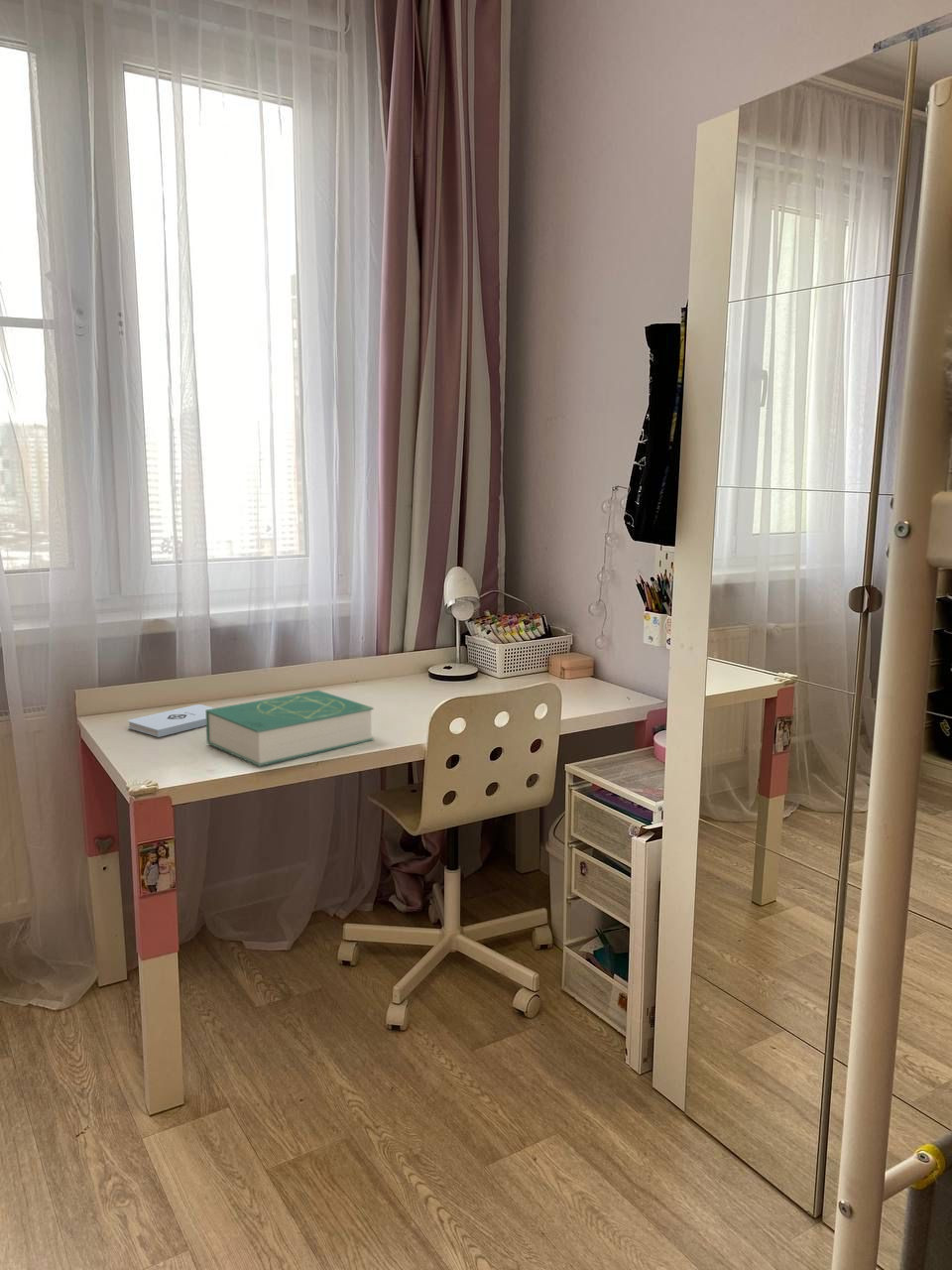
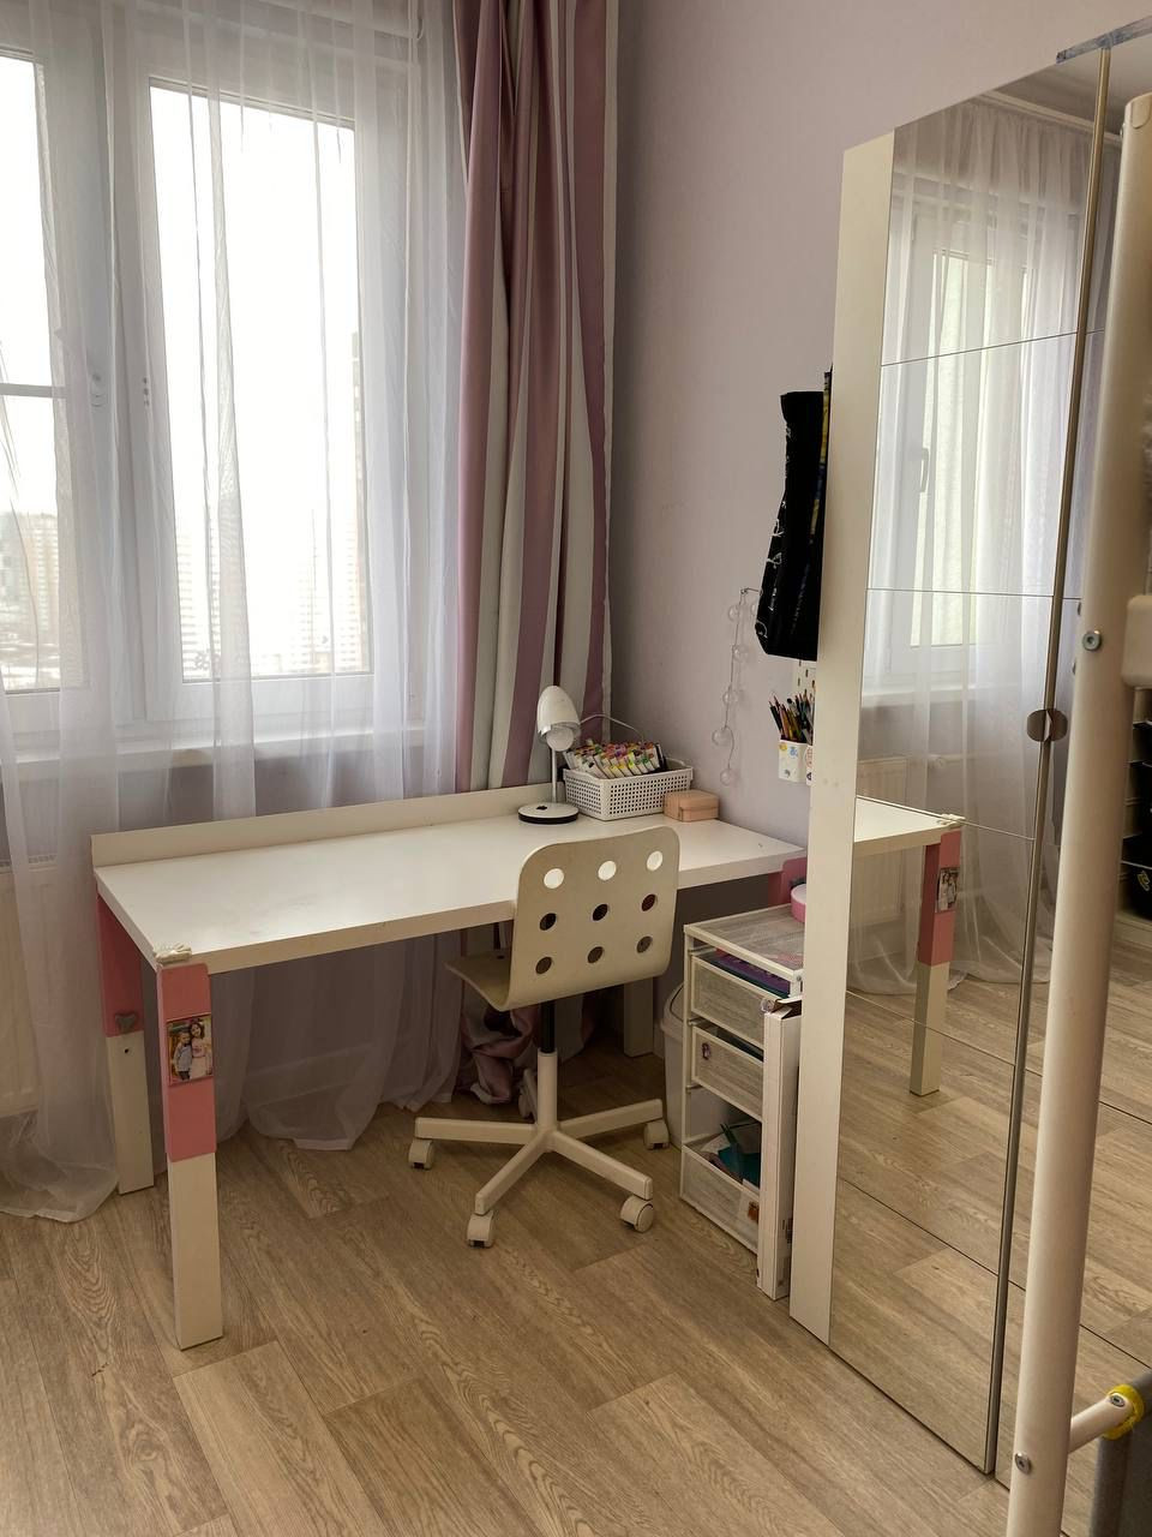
- notepad [127,703,215,738]
- book [205,690,375,767]
